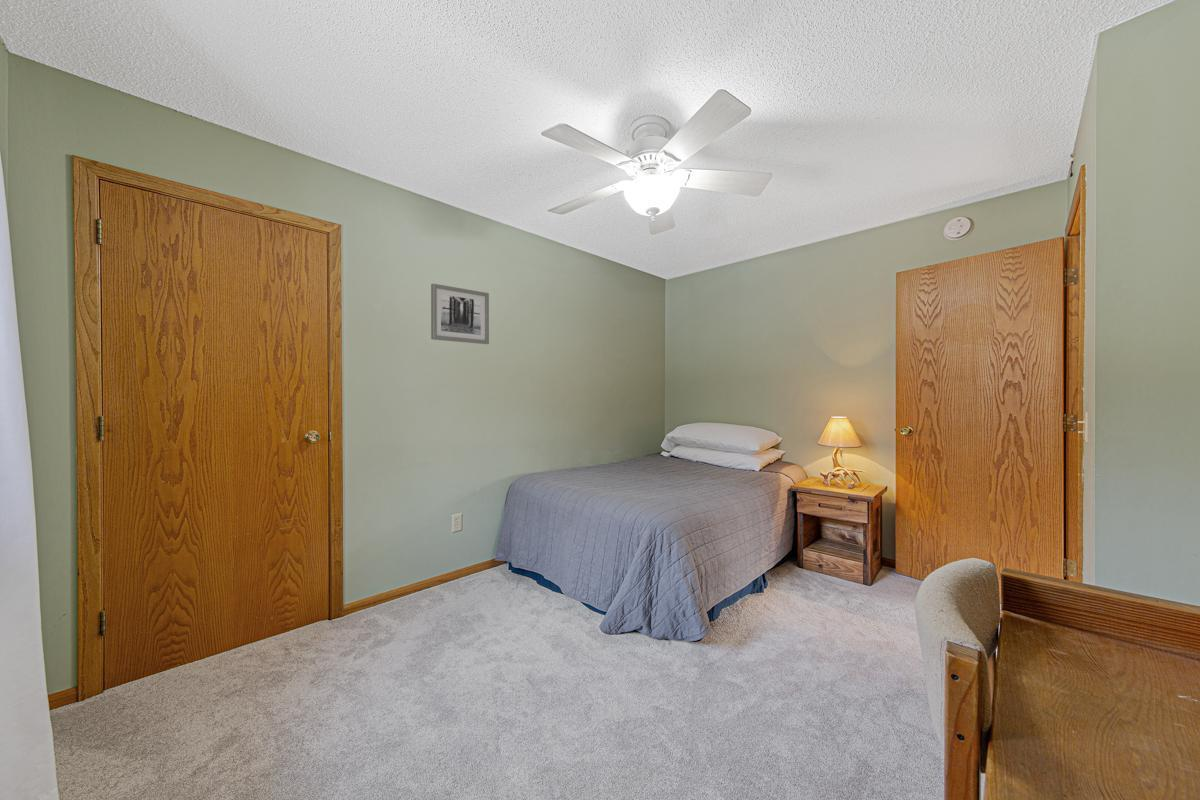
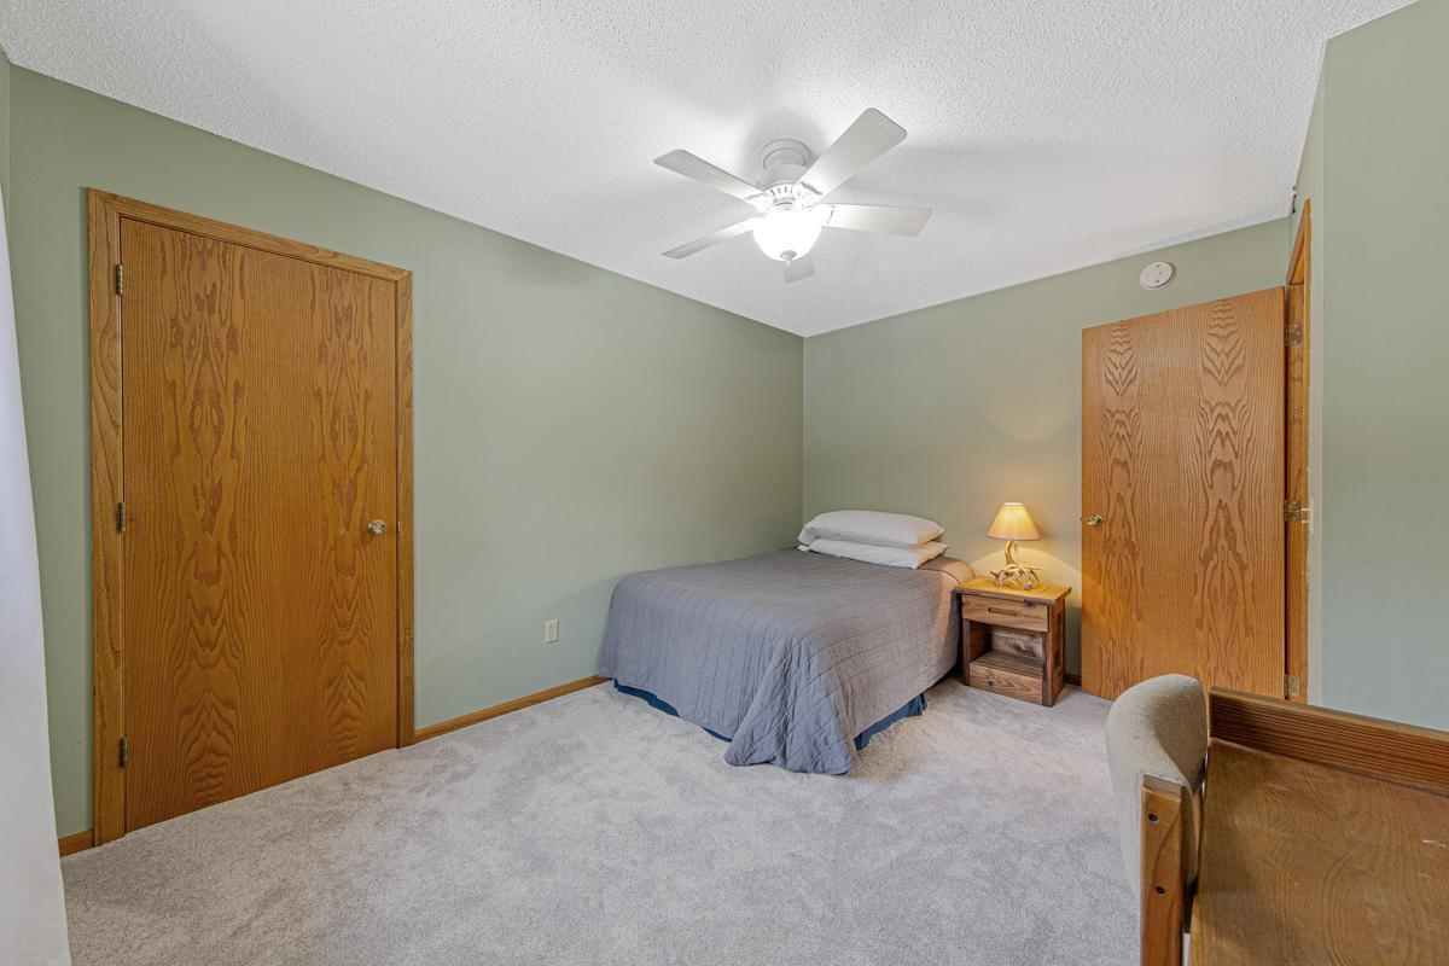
- wall art [430,283,490,345]
